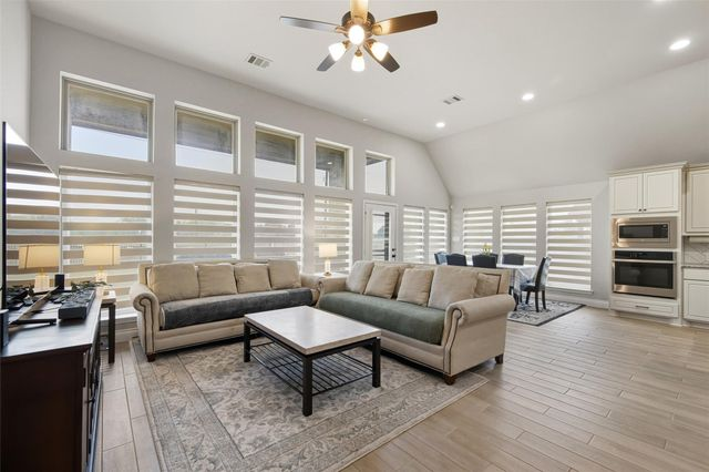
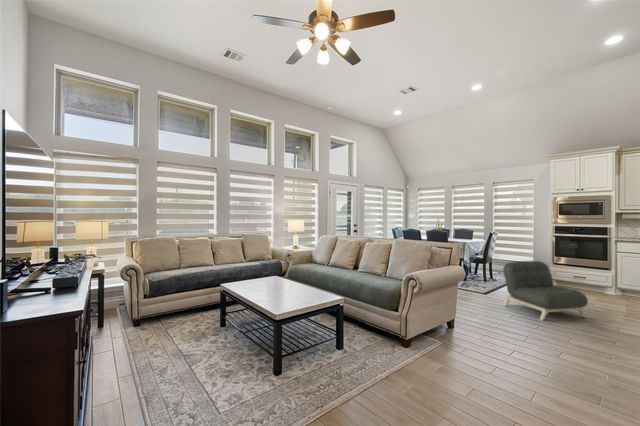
+ armchair [502,260,589,322]
